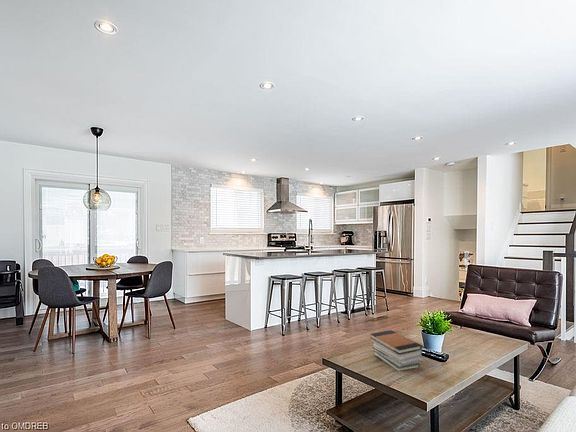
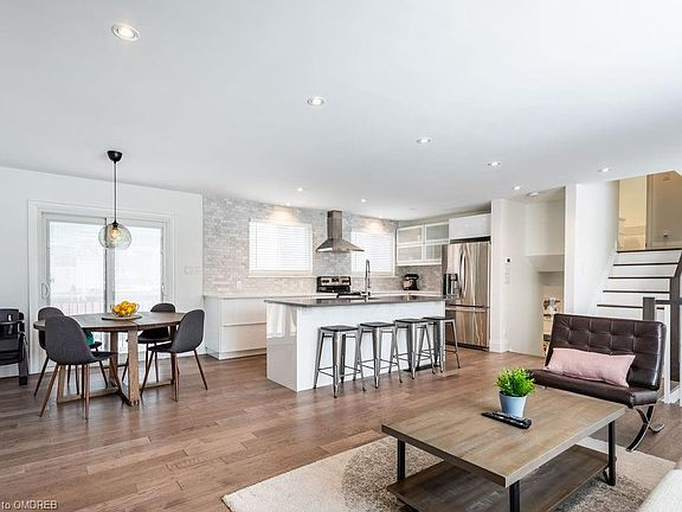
- book stack [370,329,423,371]
